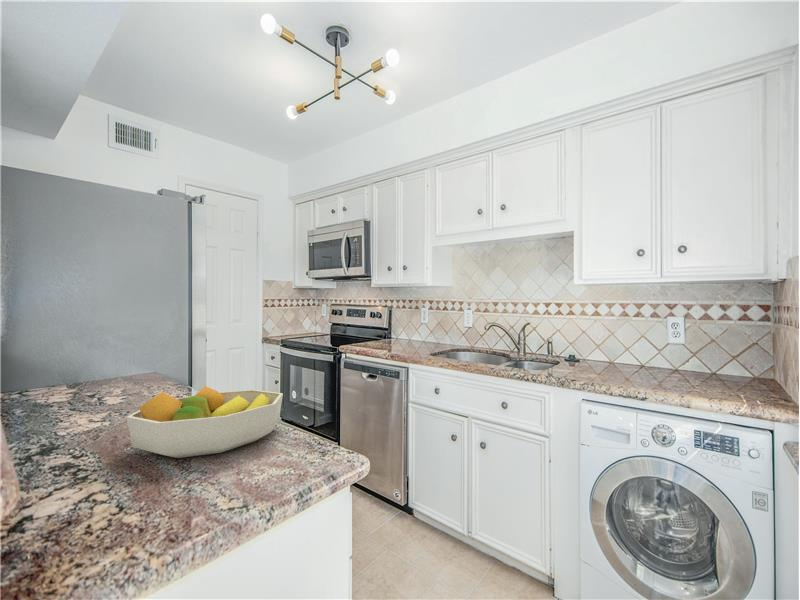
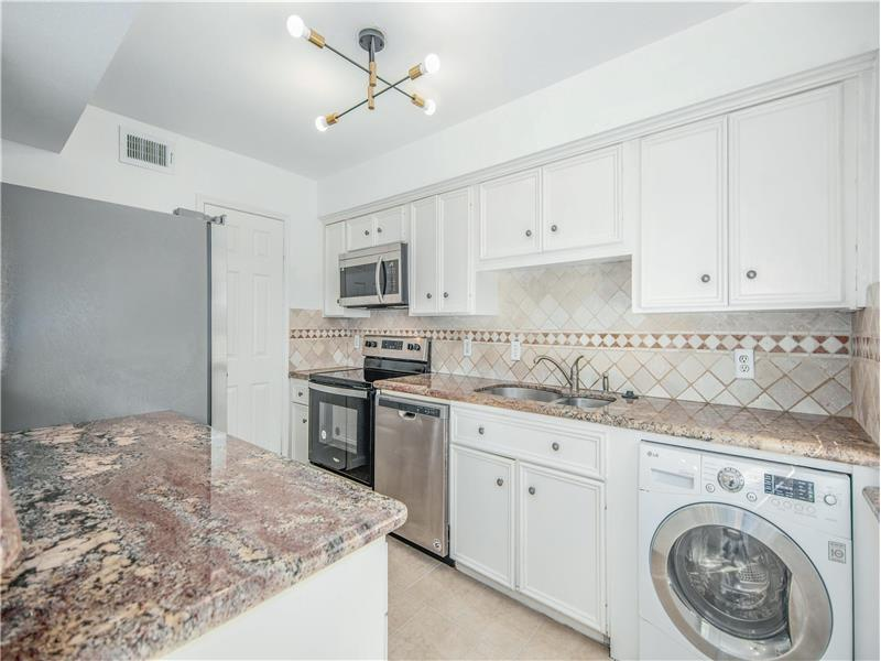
- fruit bowl [126,385,284,459]
